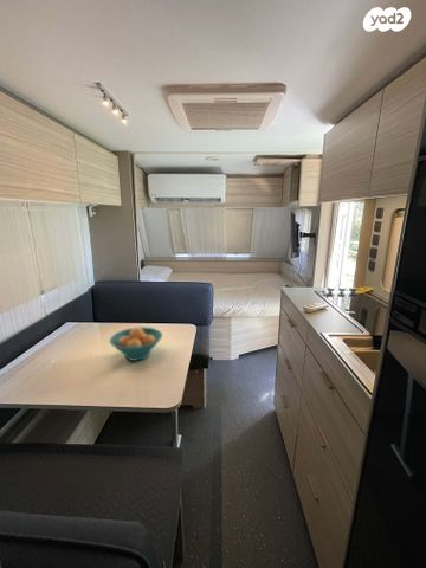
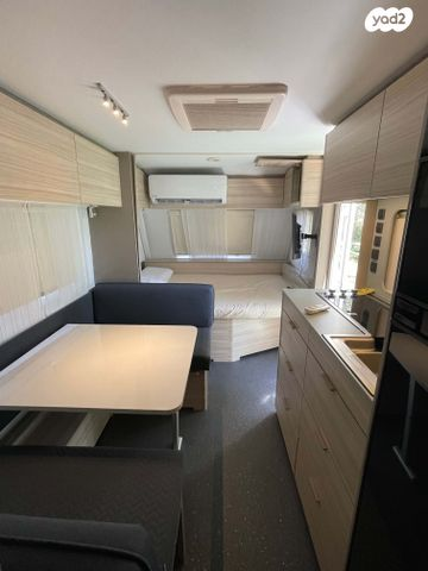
- fruit bowl [109,325,163,362]
